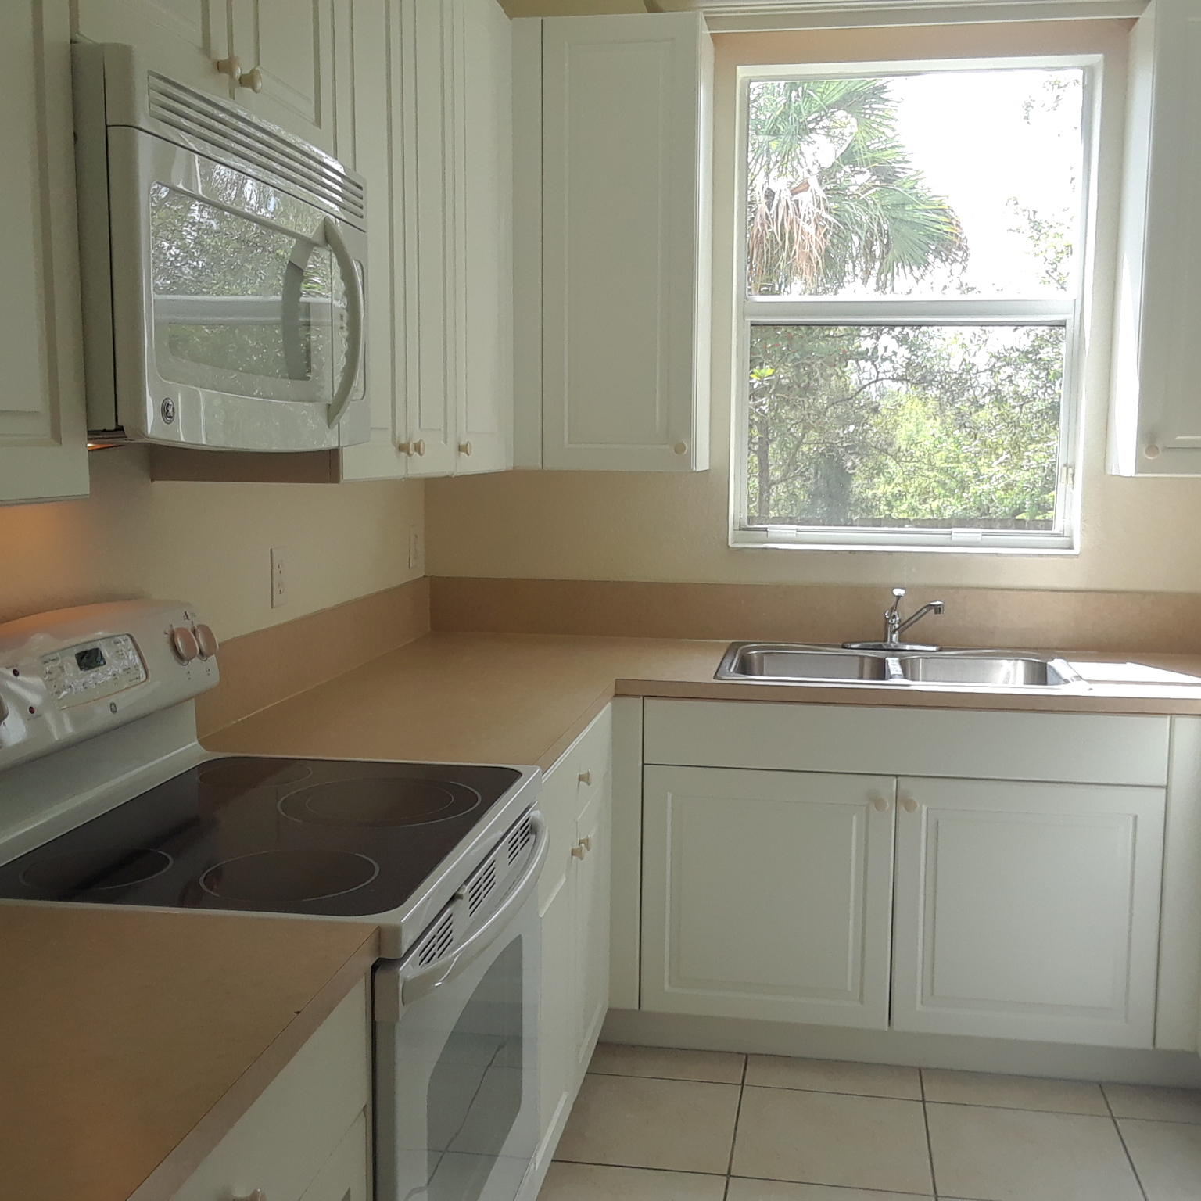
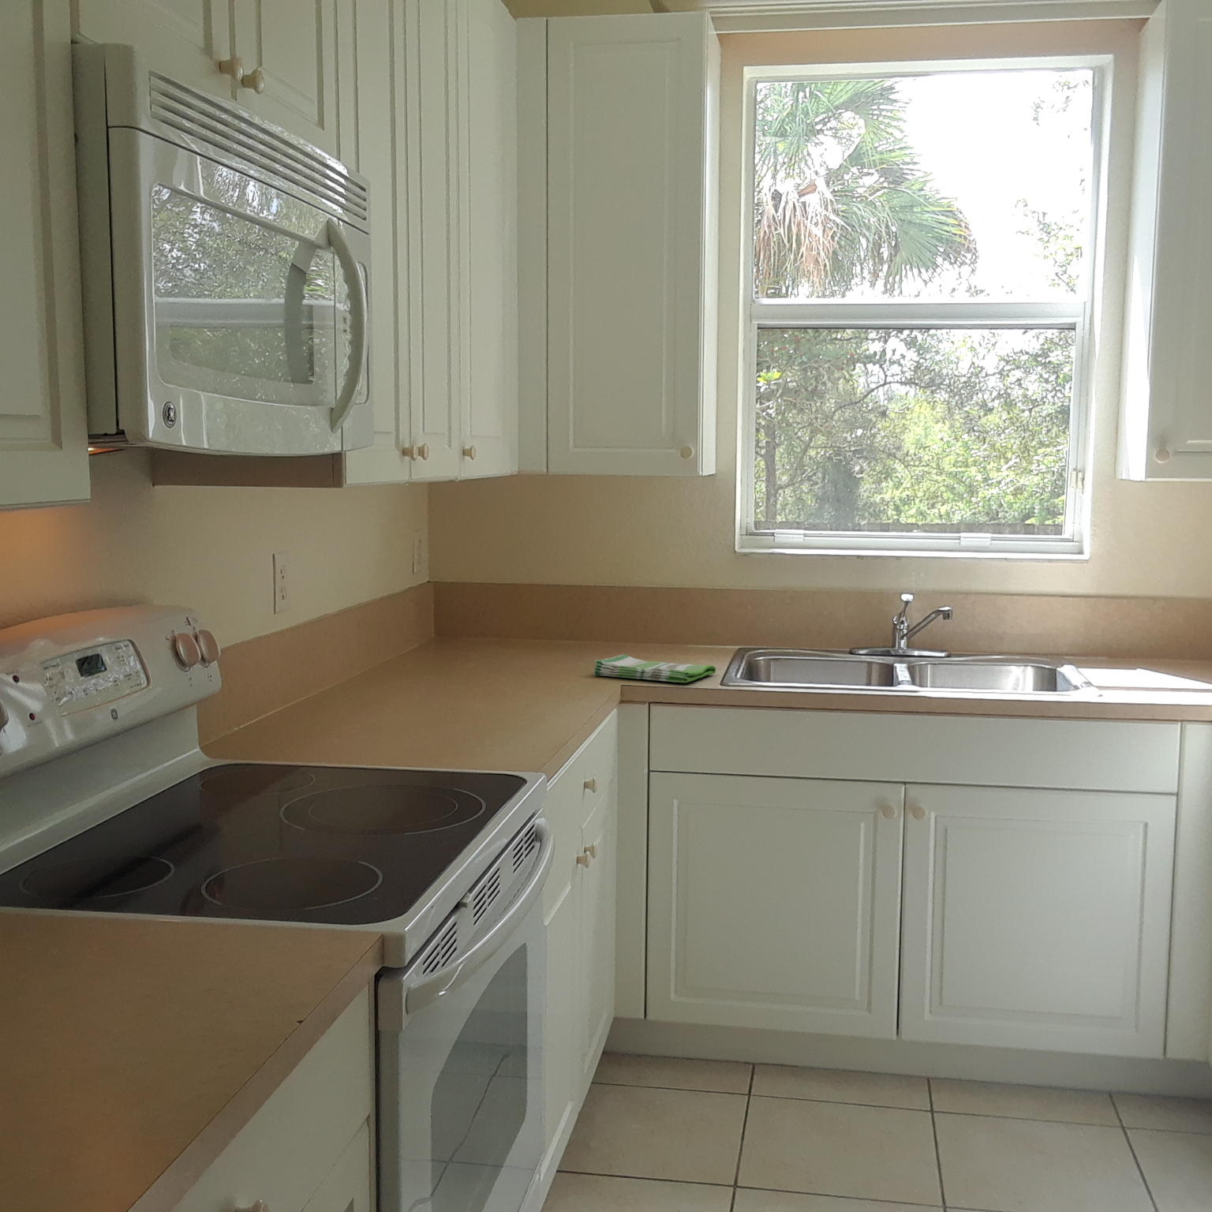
+ dish towel [593,654,717,684]
